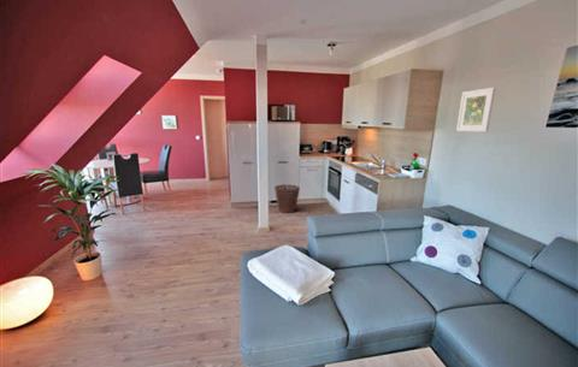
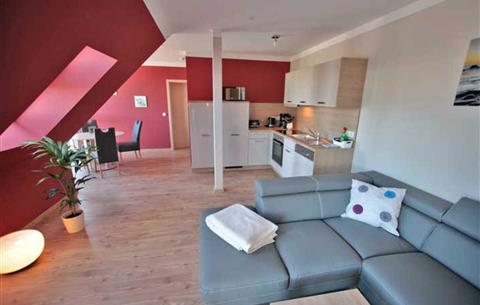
- basket [273,183,301,214]
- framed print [455,87,497,132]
